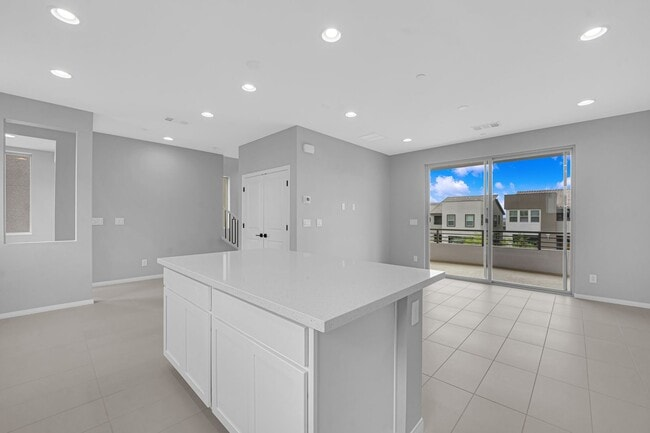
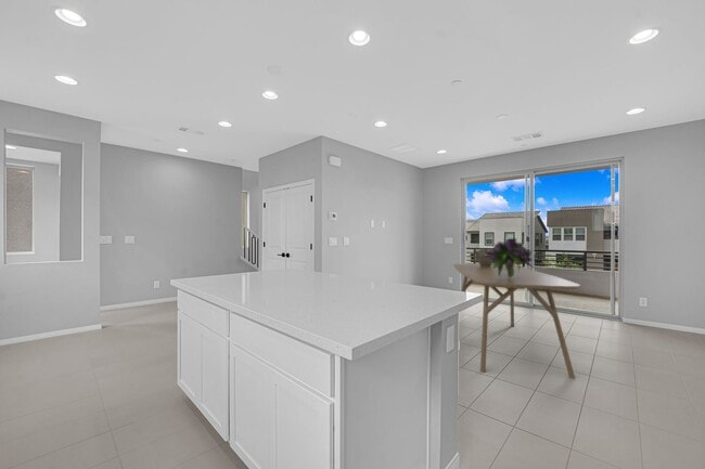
+ bouquet [485,237,535,278]
+ ceramic jug [473,247,493,268]
+ dining table [452,263,581,380]
